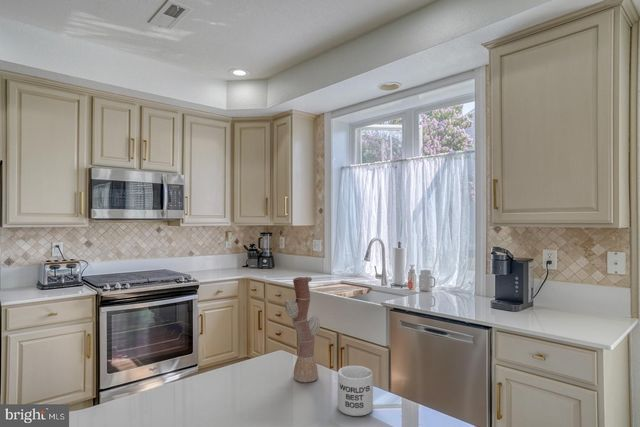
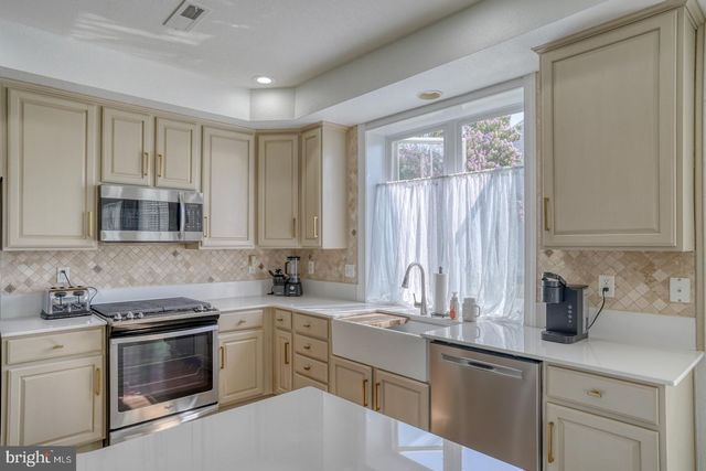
- vase [284,276,321,383]
- mug [337,365,374,417]
